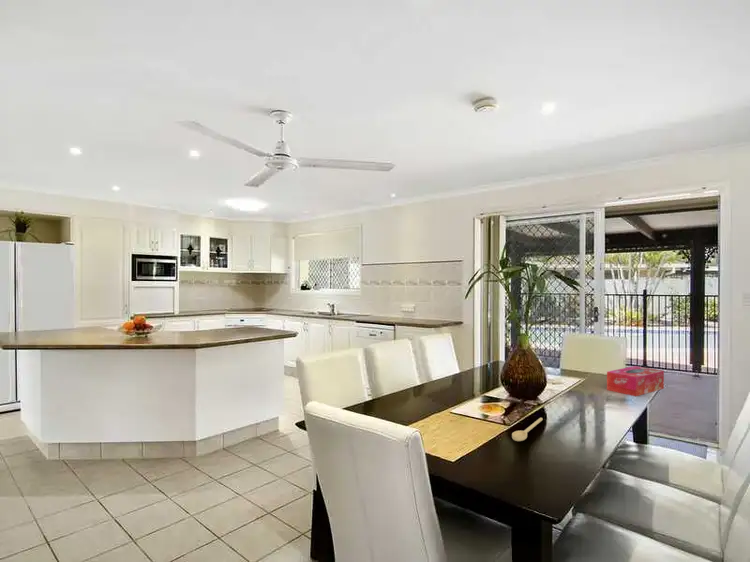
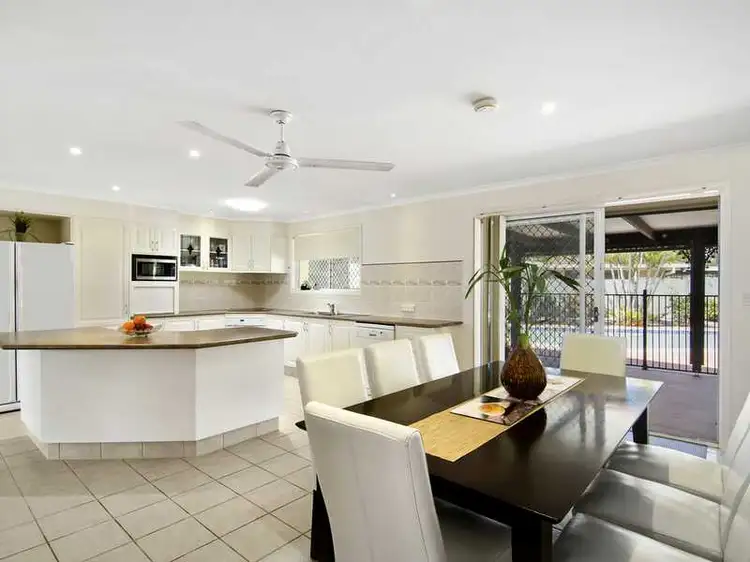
- spoon [511,417,544,442]
- tissue box [606,365,665,397]
